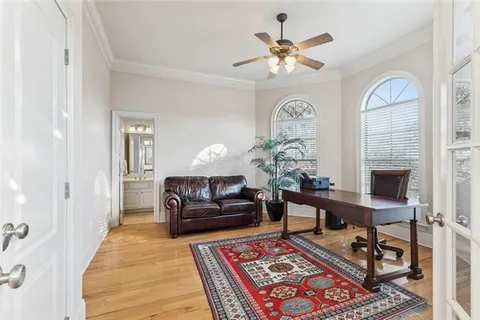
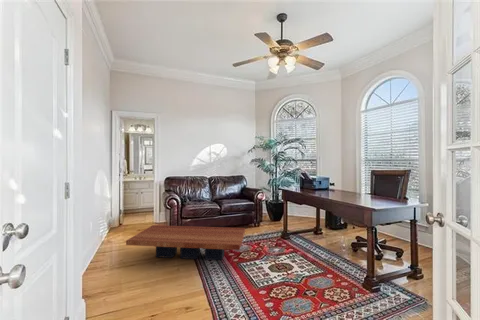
+ coffee table [125,224,246,261]
